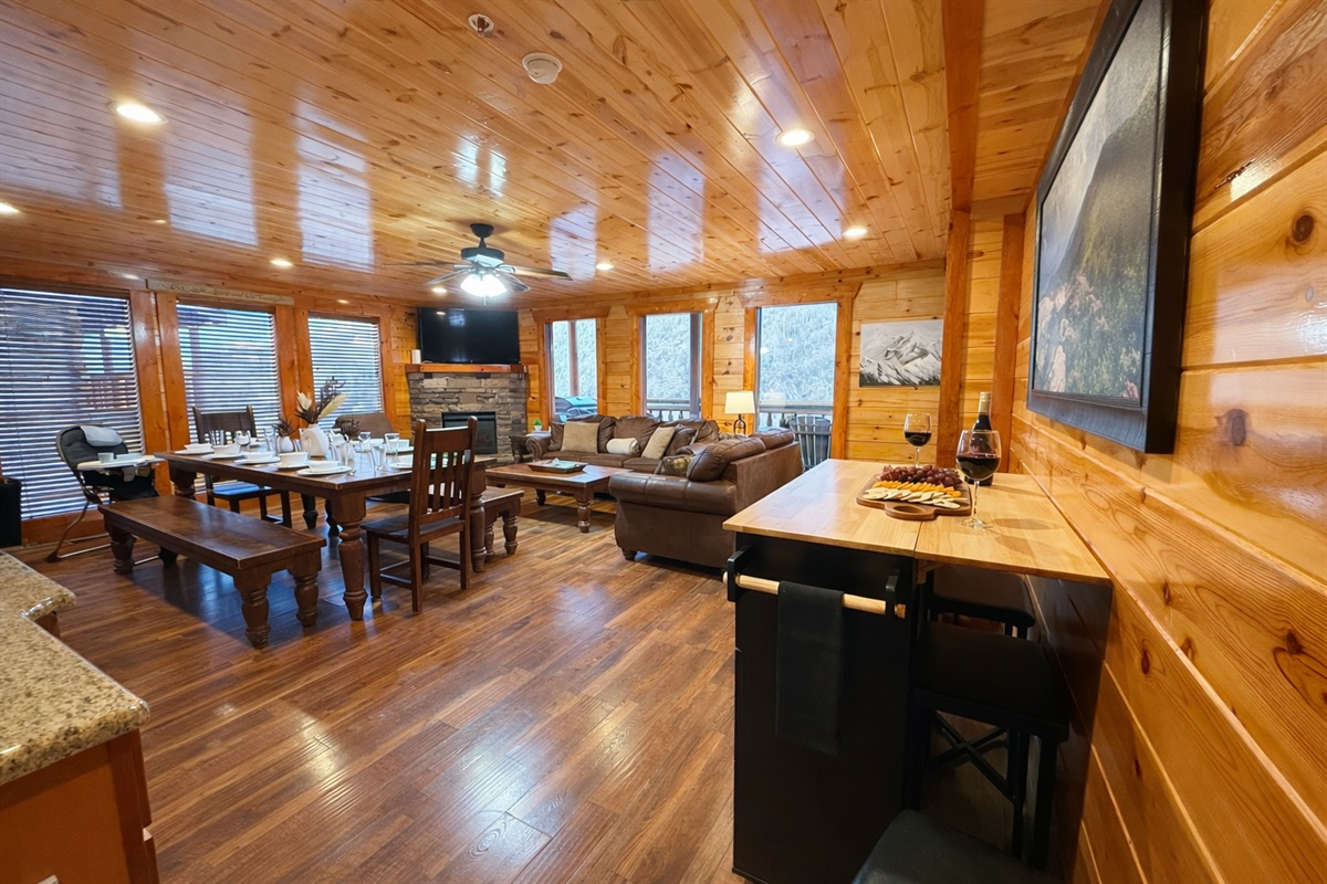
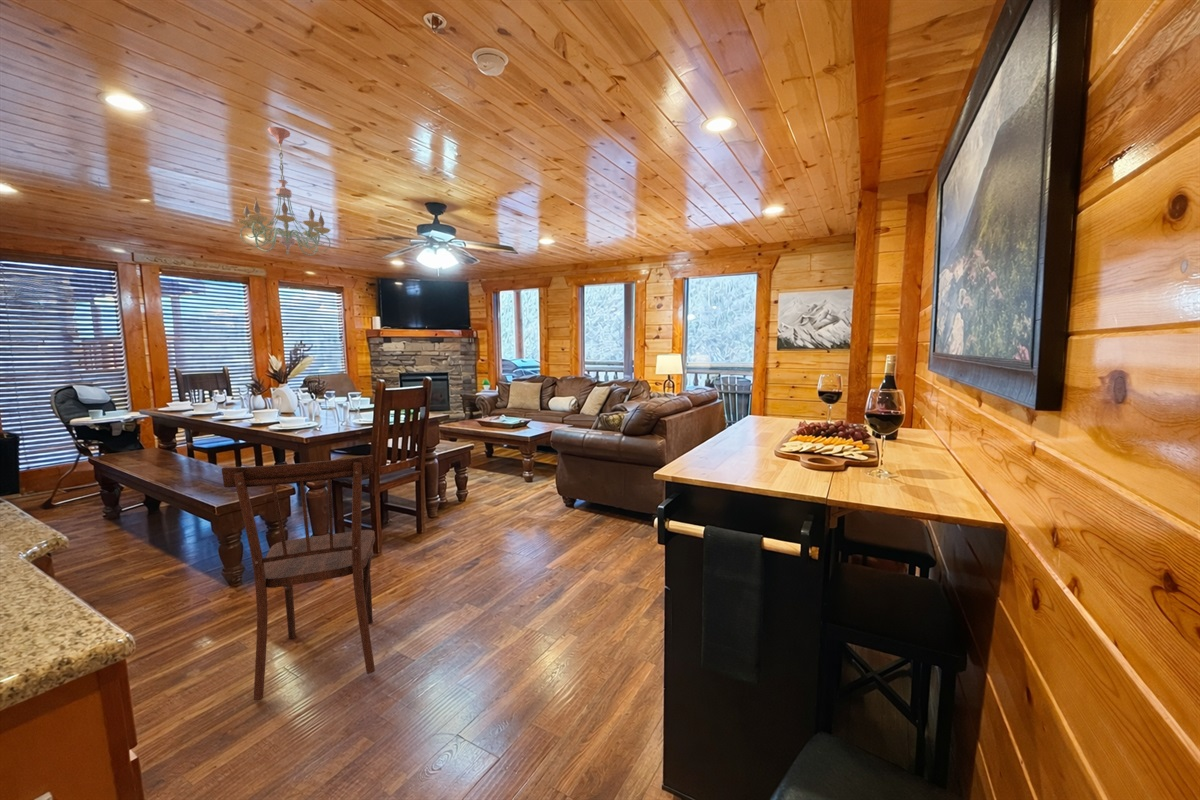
+ chandelier [237,126,332,256]
+ dining chair [221,454,376,701]
